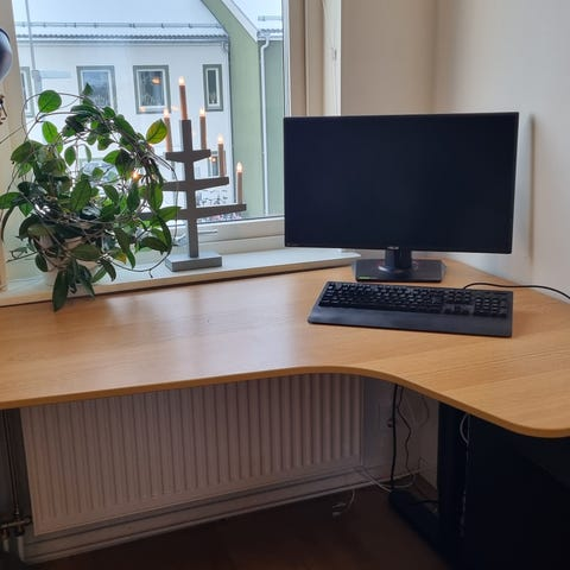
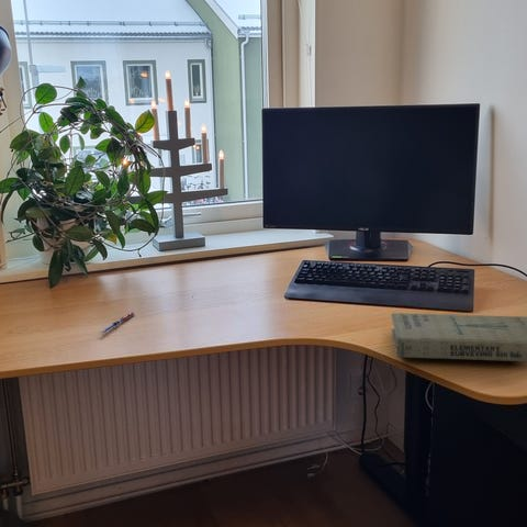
+ pen [99,311,135,334]
+ book [390,312,527,362]
